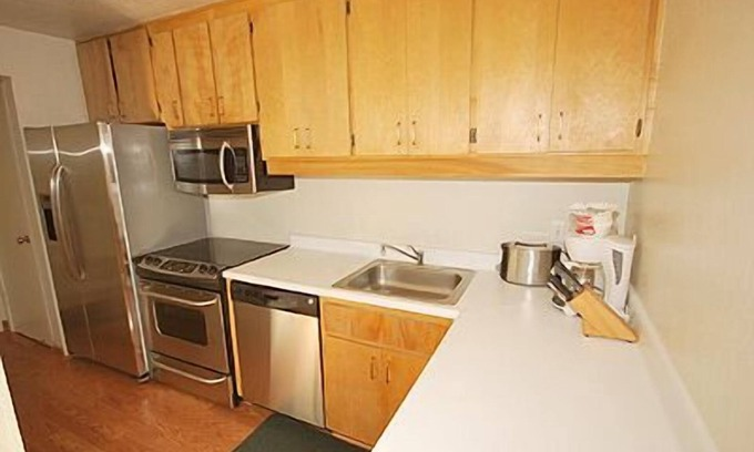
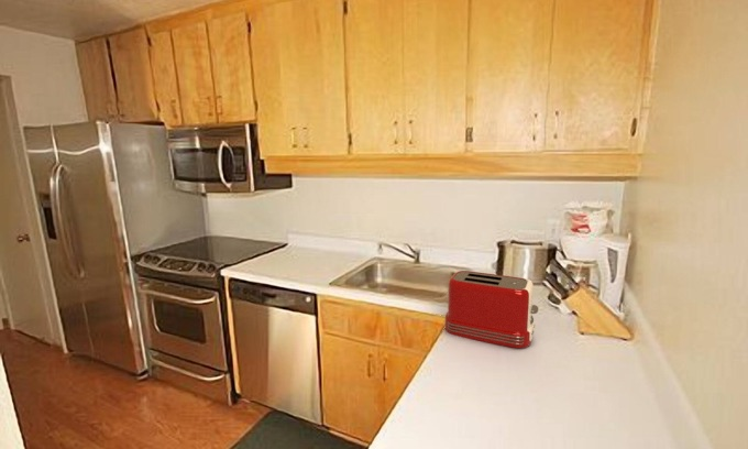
+ toaster [444,270,539,349]
